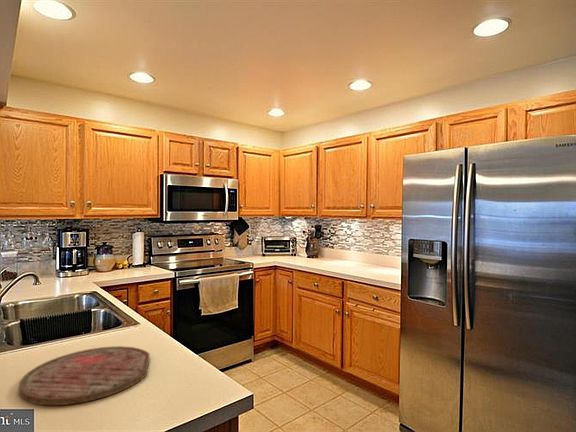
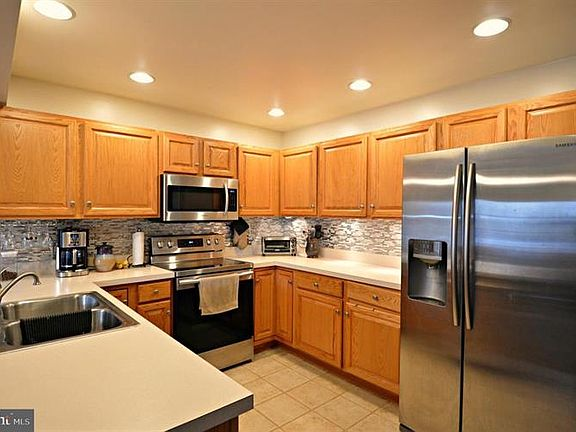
- cutting board [18,345,150,406]
